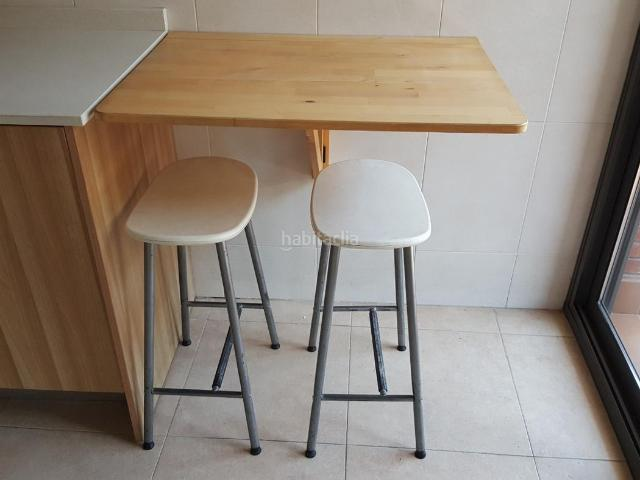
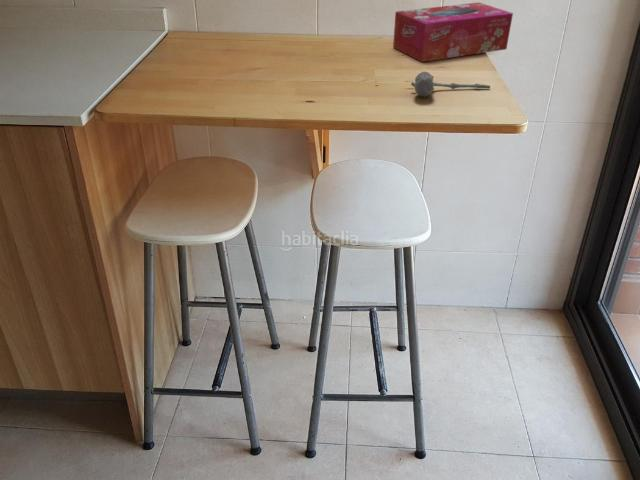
+ tissue box [392,1,514,63]
+ spoon [410,71,491,98]
